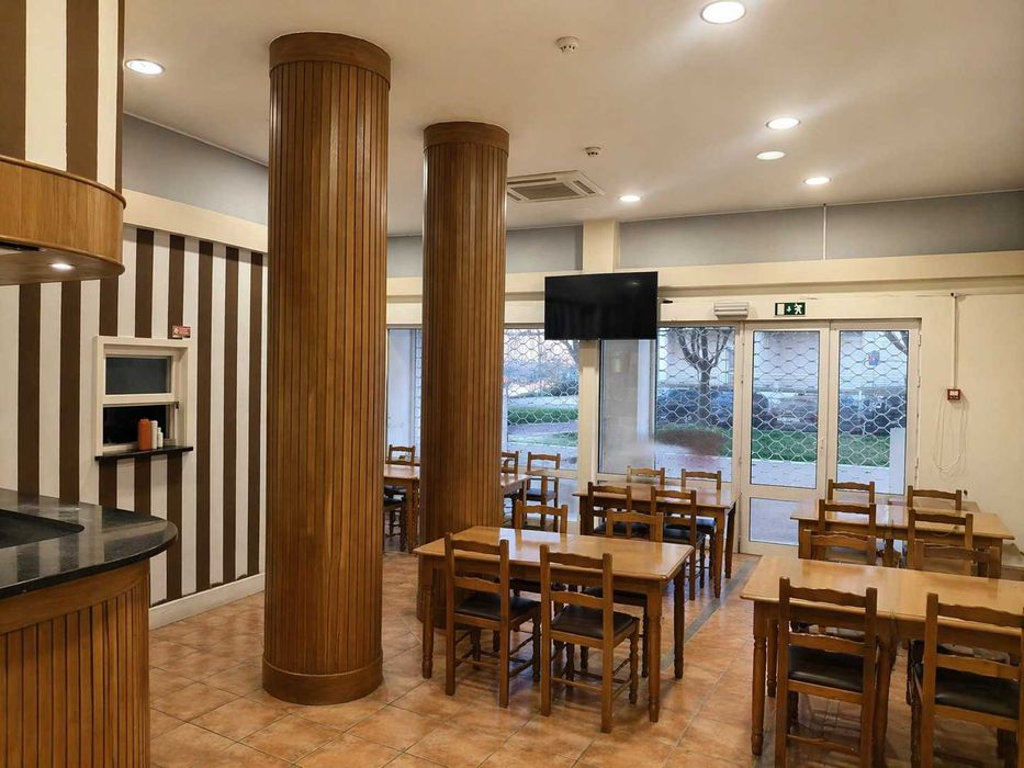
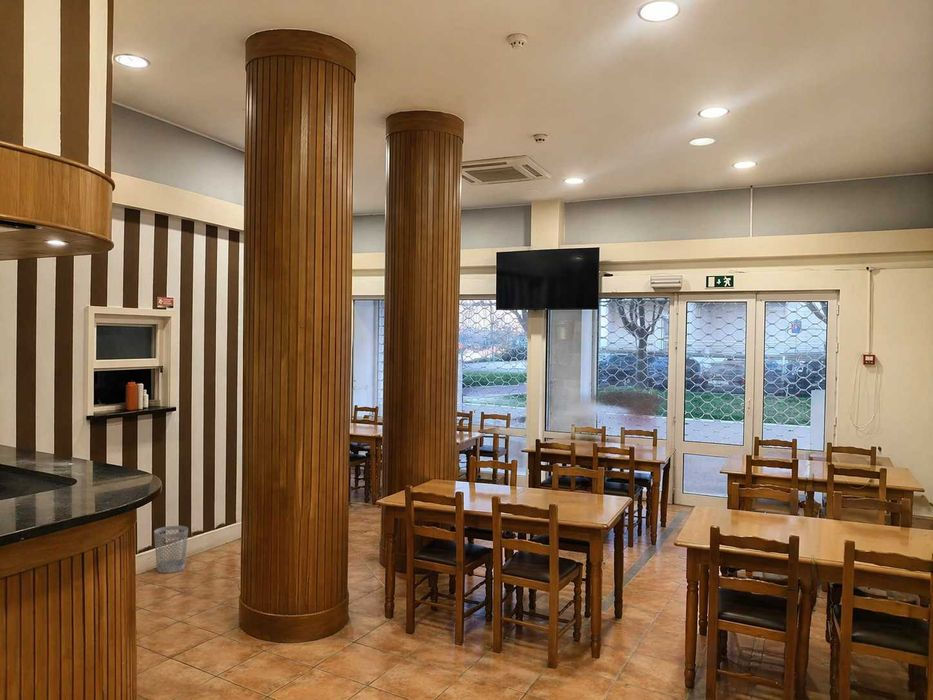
+ wastebasket [153,525,189,574]
